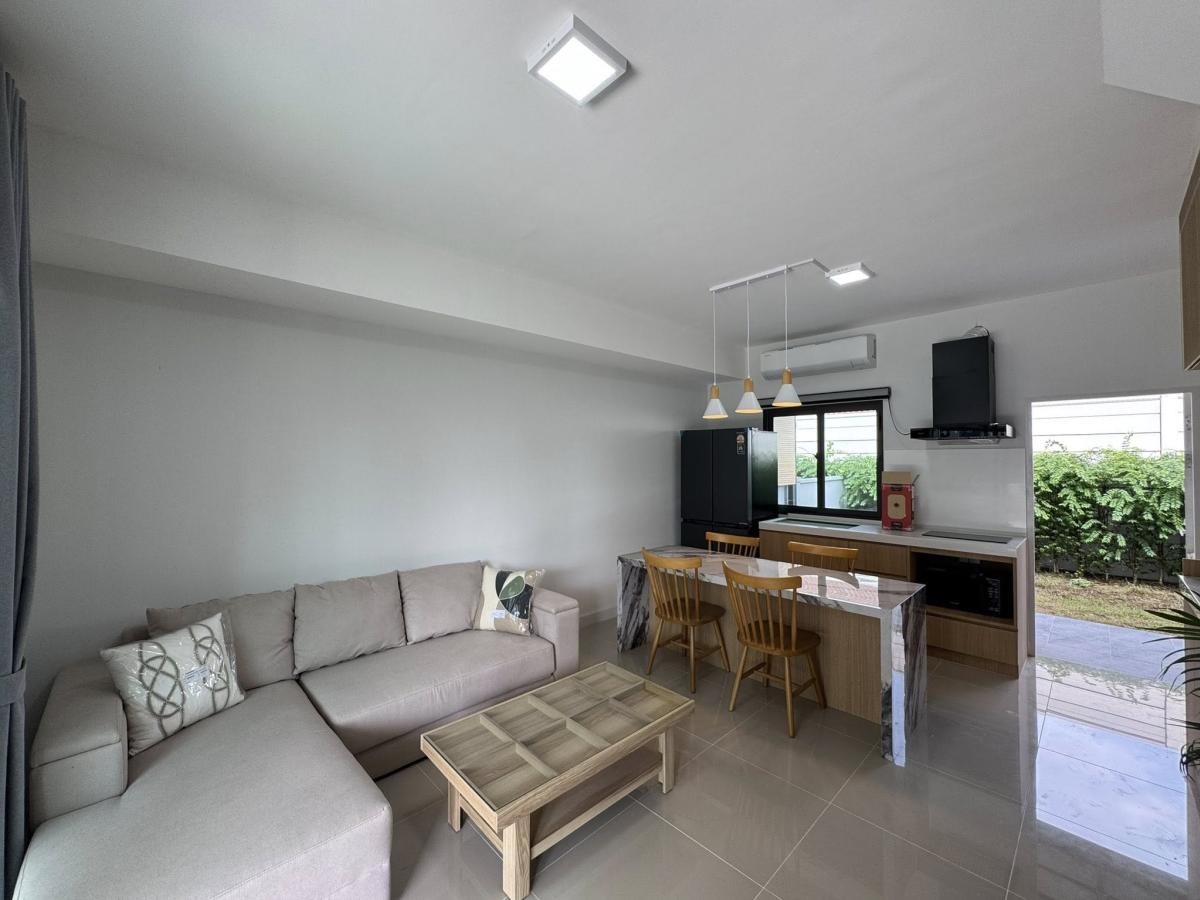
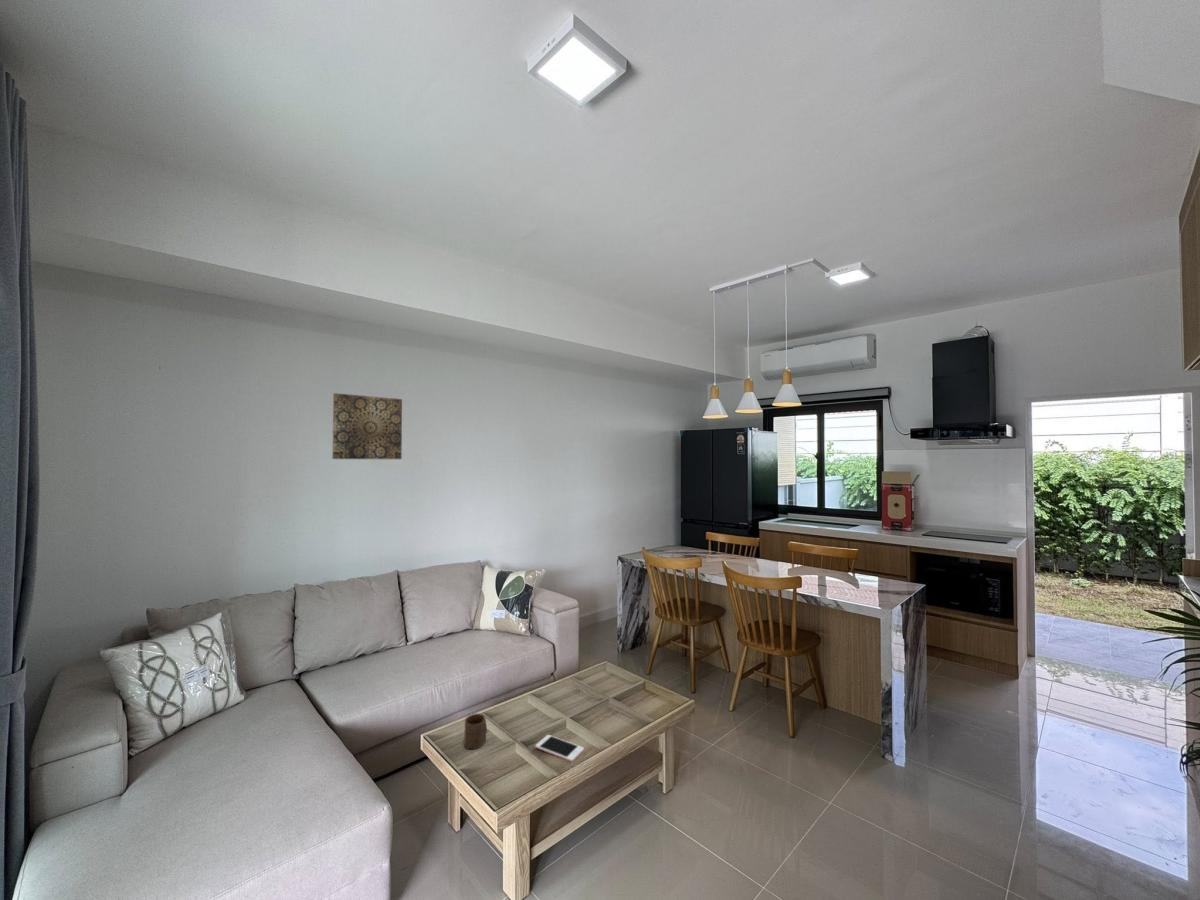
+ wall art [331,392,403,460]
+ cell phone [534,734,585,763]
+ cup [463,713,488,751]
